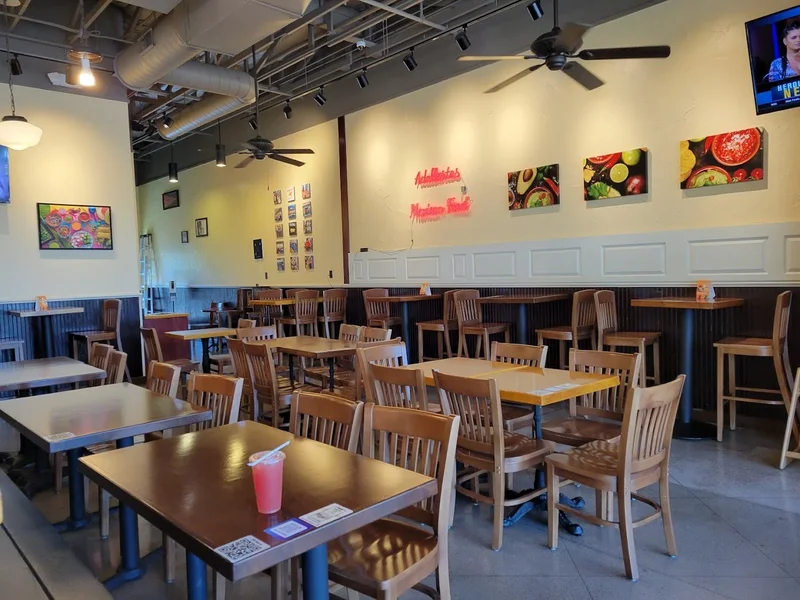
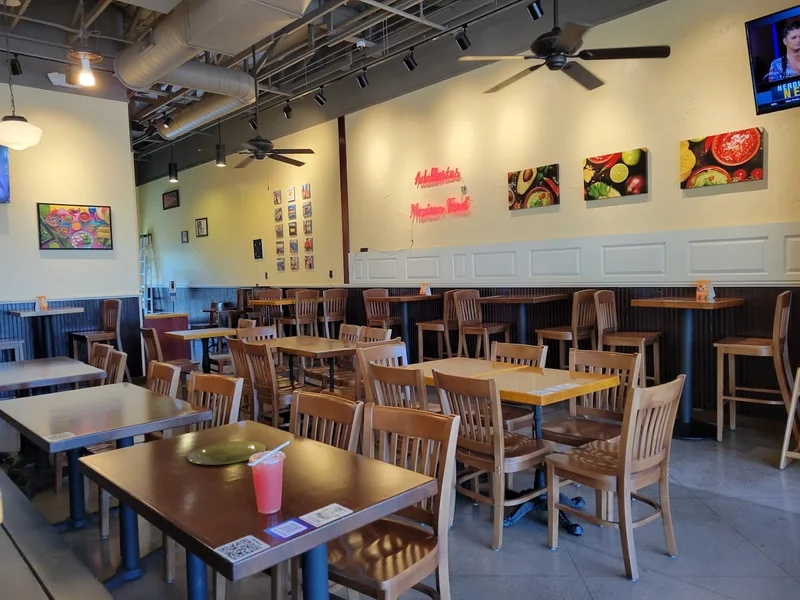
+ plate [187,440,267,466]
